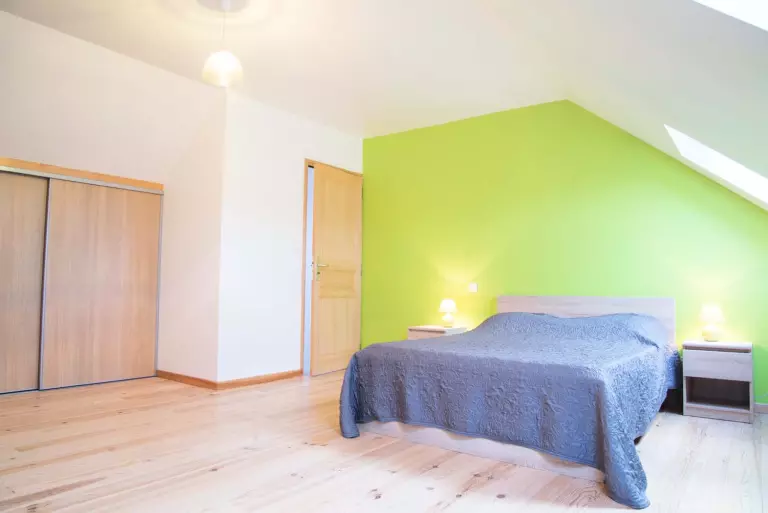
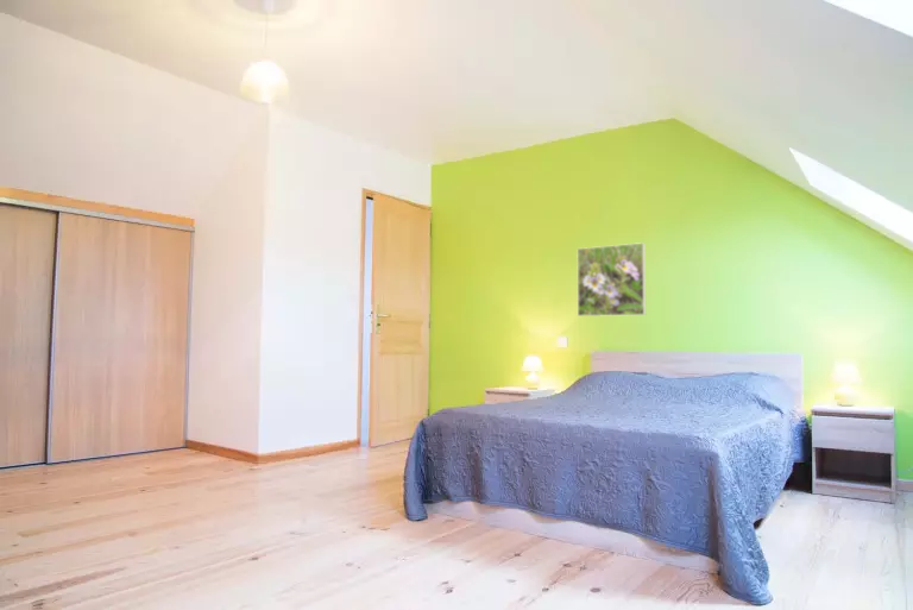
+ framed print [577,241,647,317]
